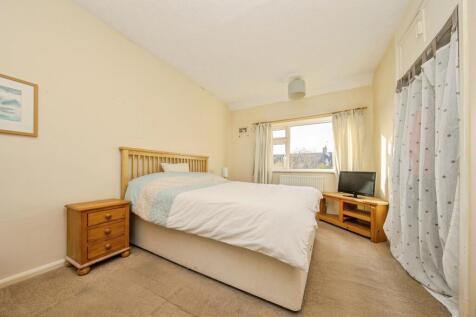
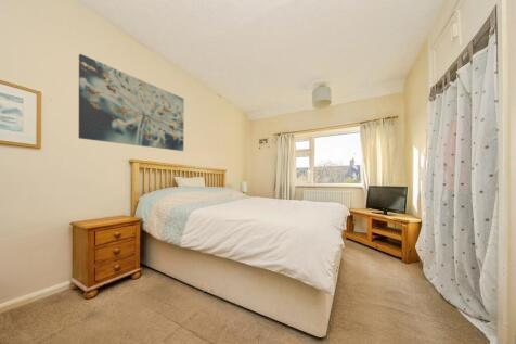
+ wall art [78,53,184,152]
